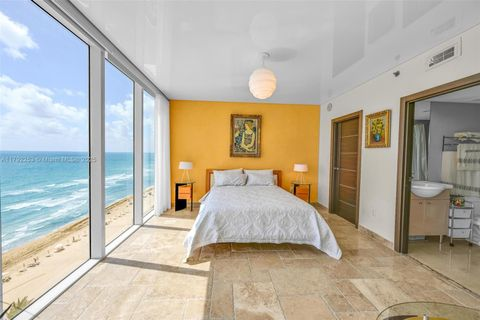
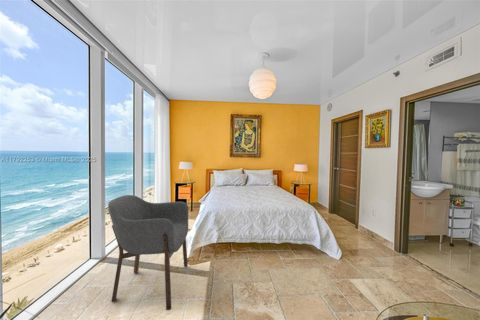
+ armchair [107,194,189,311]
